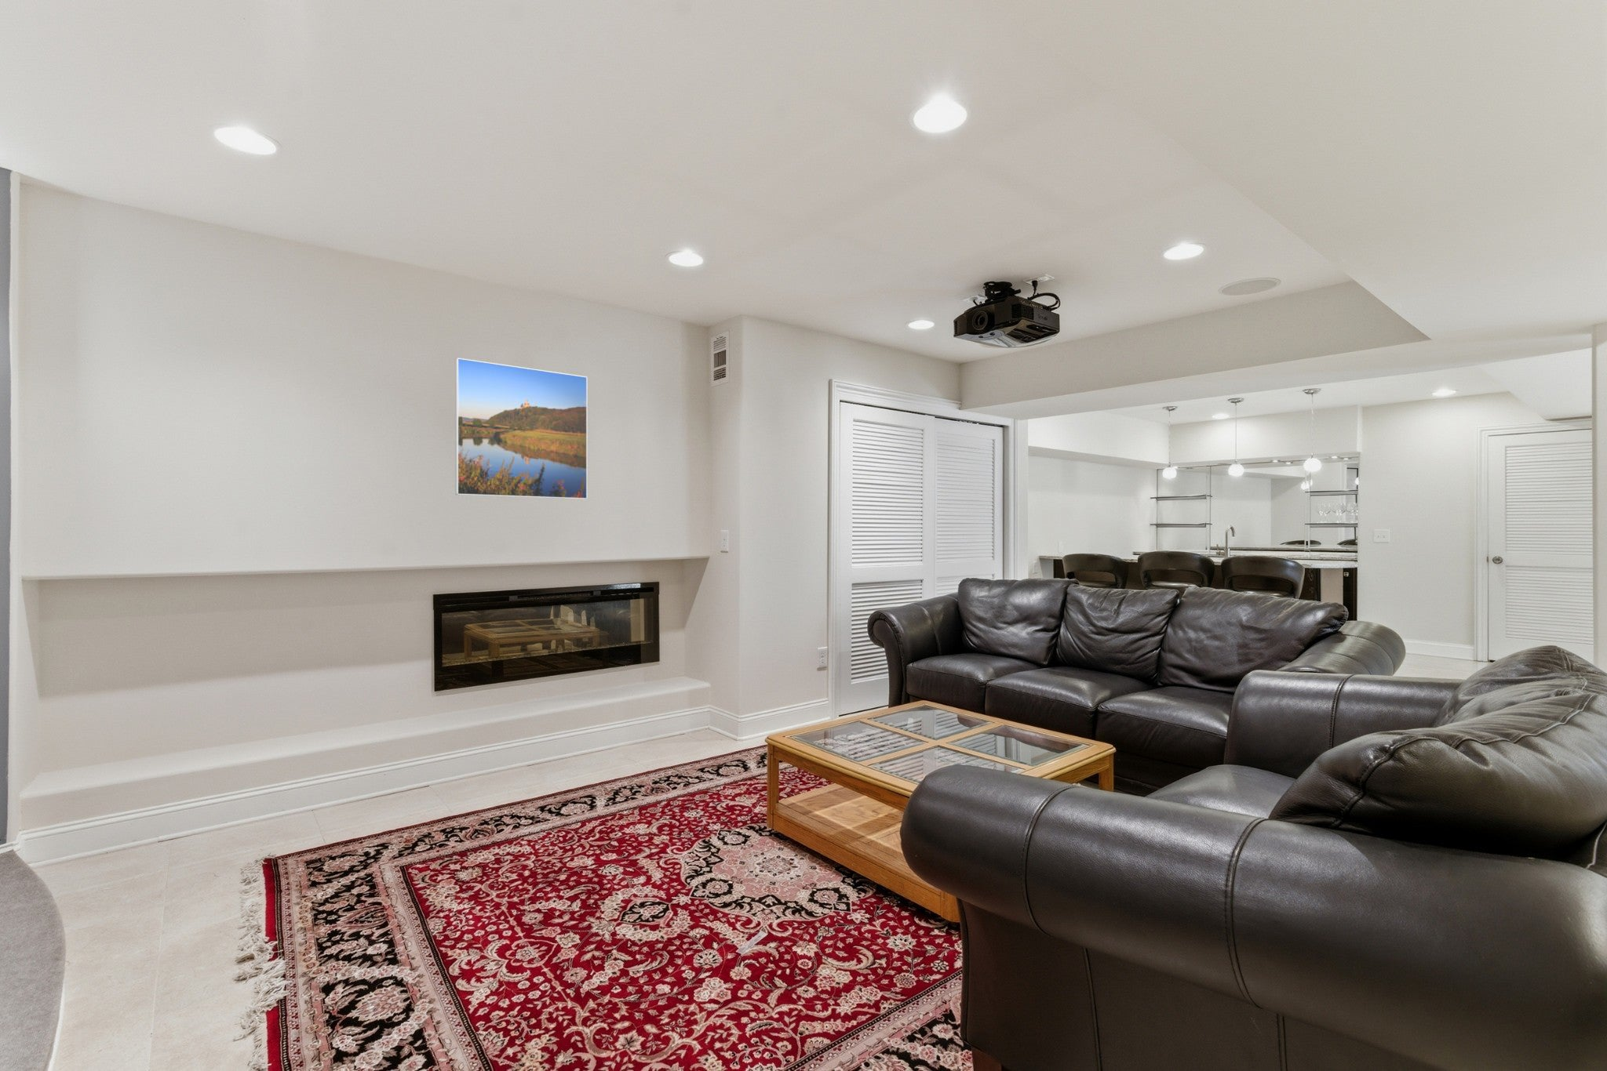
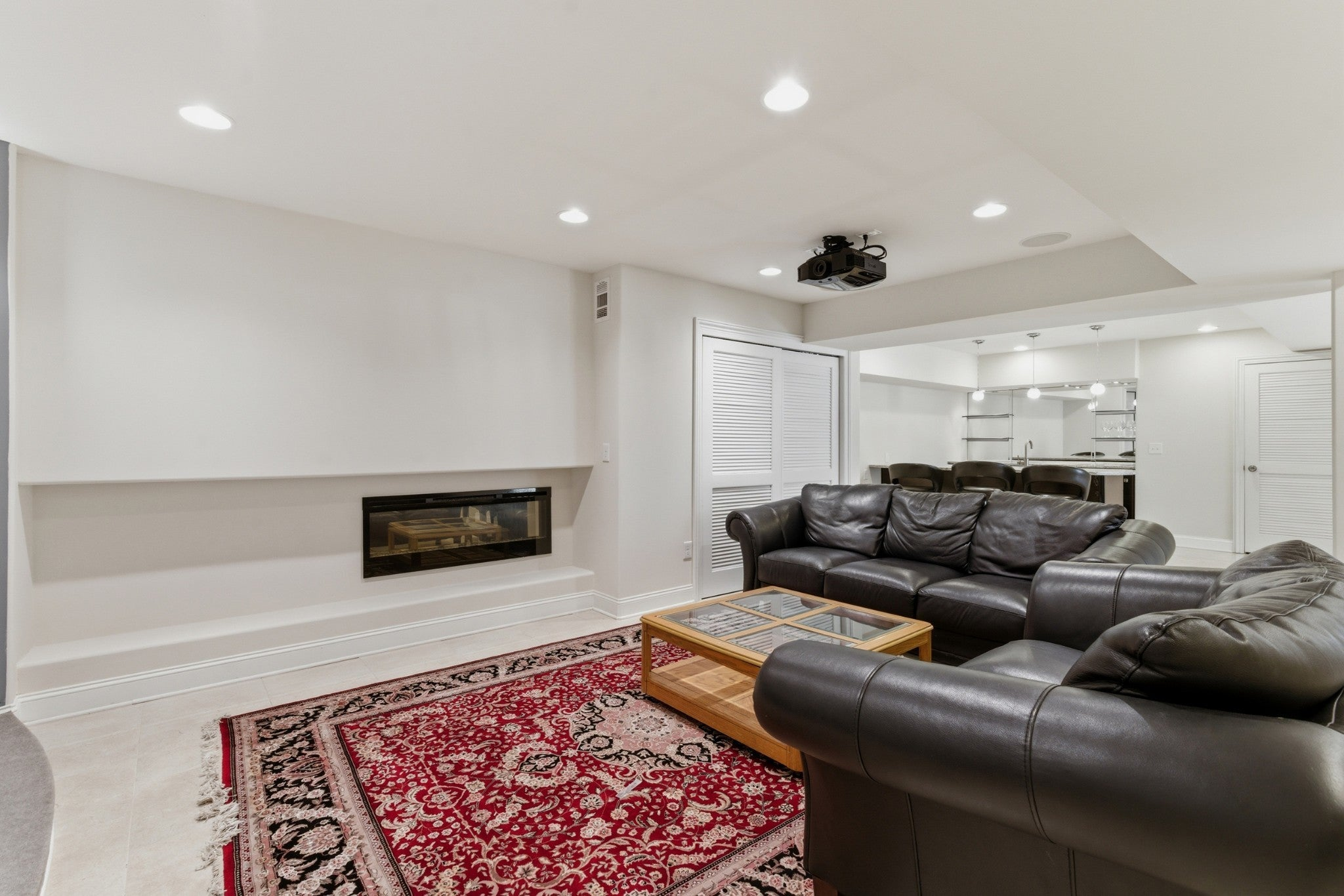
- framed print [454,356,588,500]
